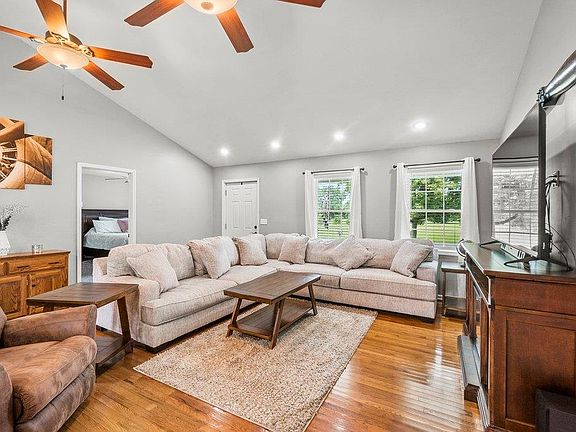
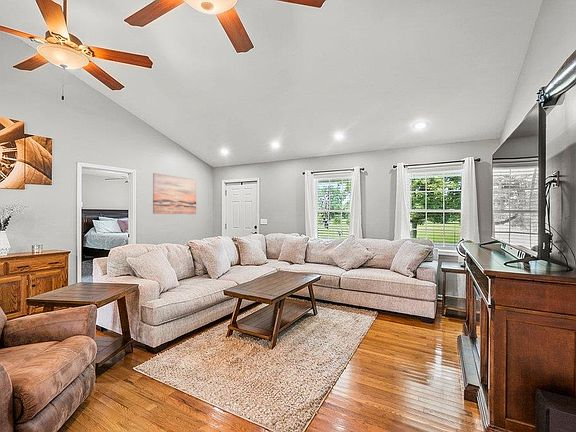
+ wall art [152,172,197,215]
